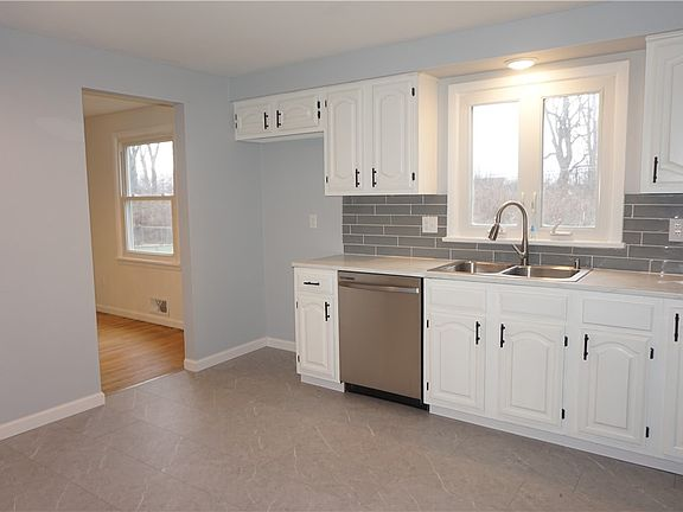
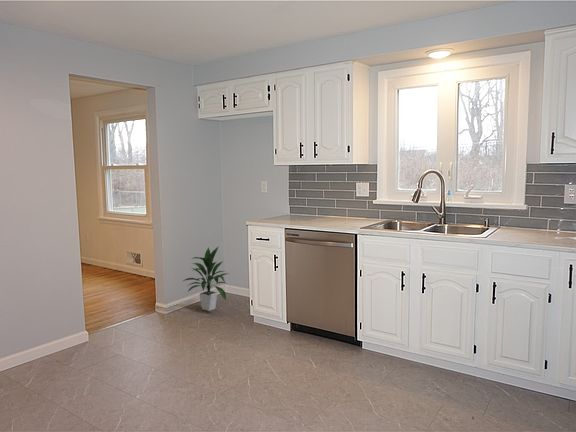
+ indoor plant [182,246,229,312]
